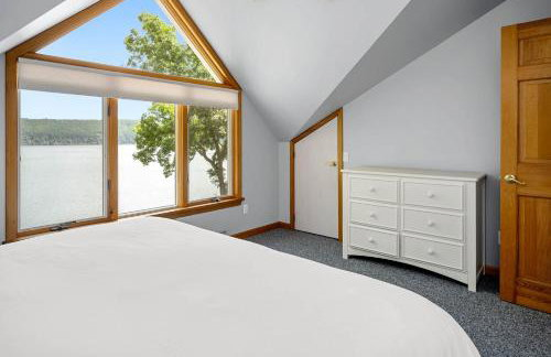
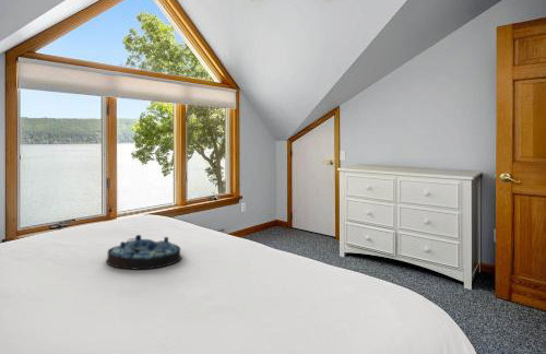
+ serving tray [105,234,182,271]
